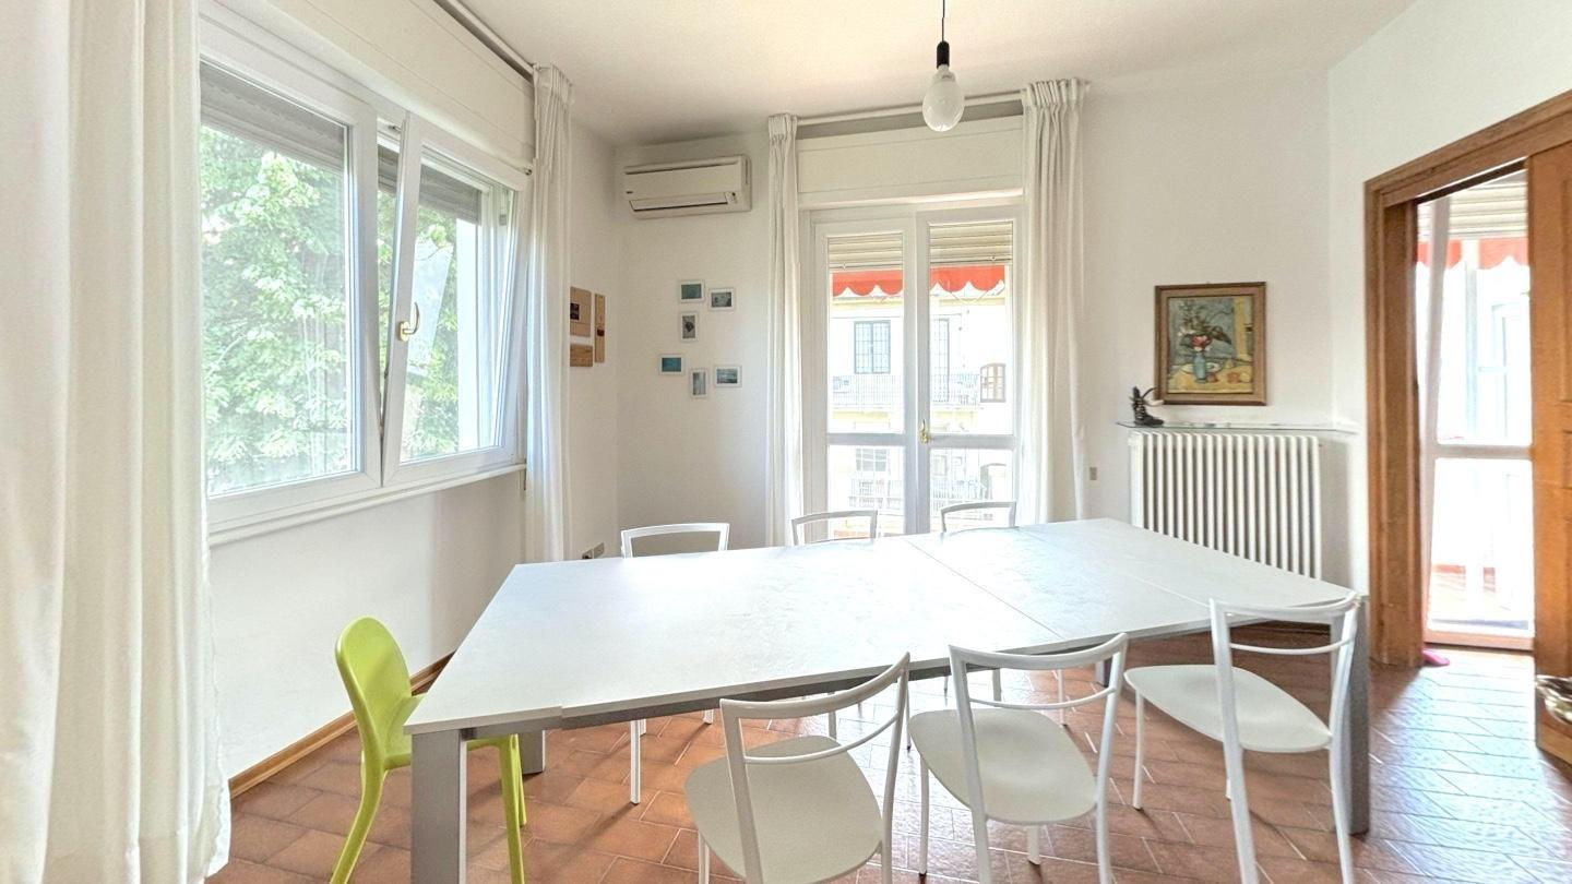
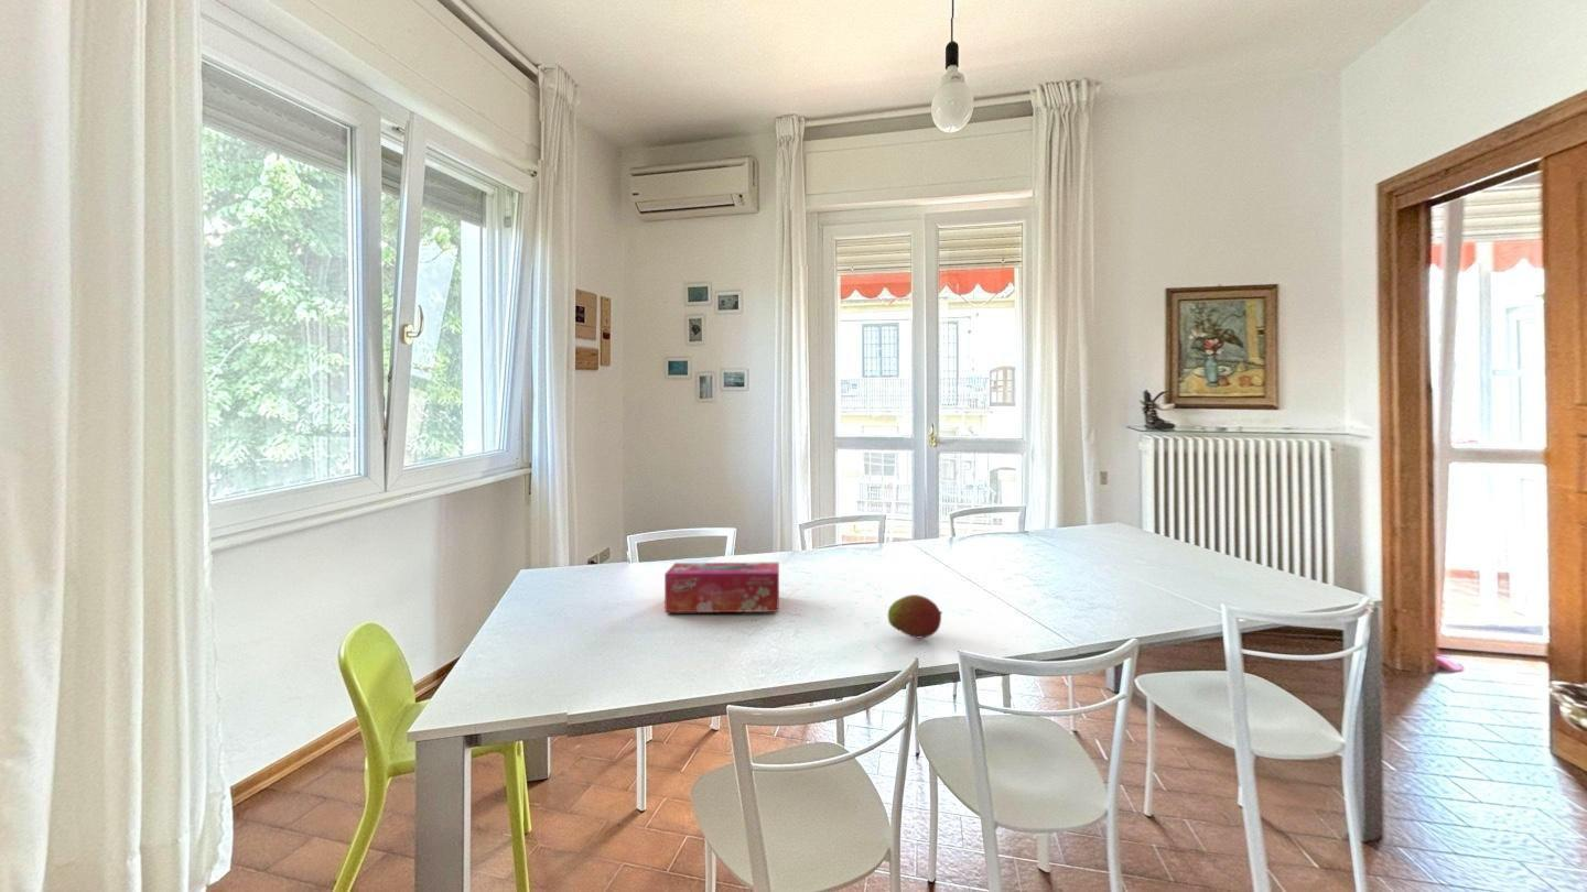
+ fruit [887,594,943,639]
+ tissue box [663,562,780,613]
